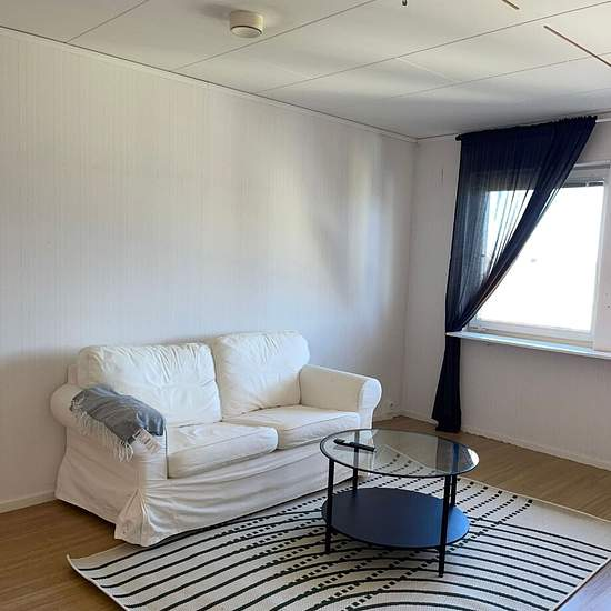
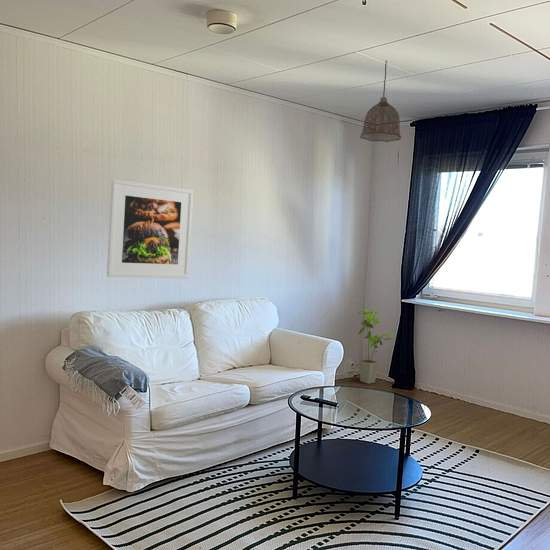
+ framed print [106,178,194,279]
+ house plant [357,309,396,385]
+ pendant lamp [359,60,402,143]
